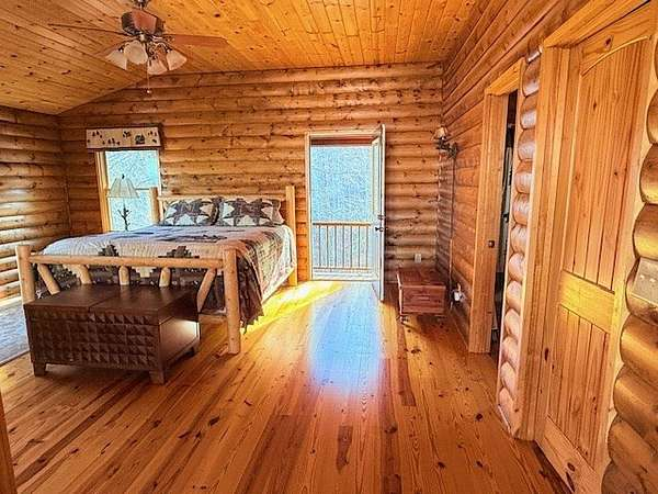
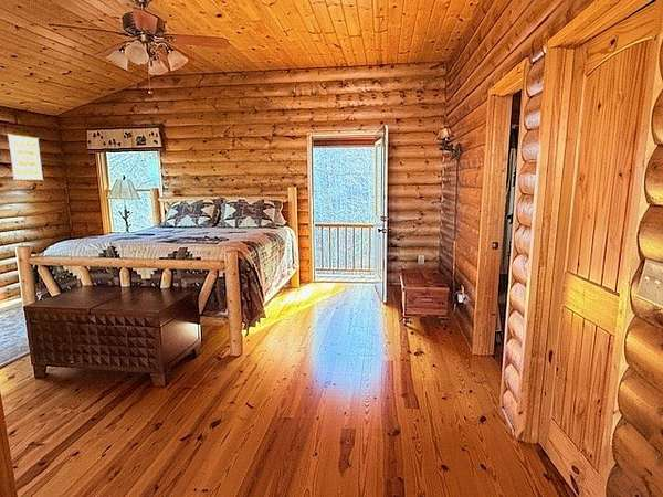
+ wall art [7,134,44,181]
